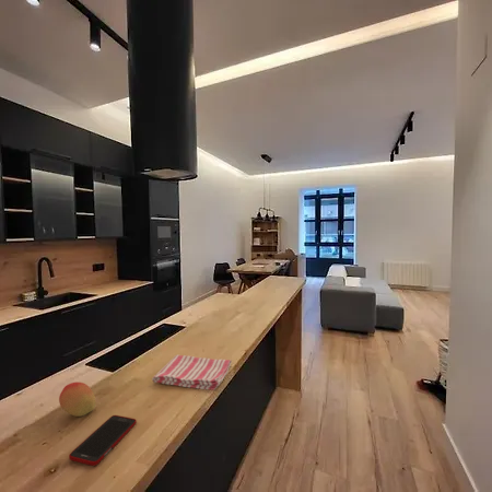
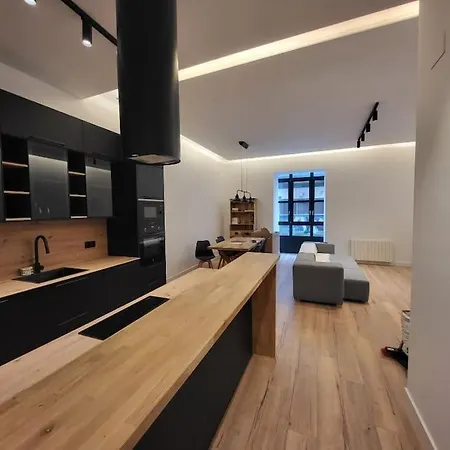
- fruit [58,380,96,418]
- dish towel [151,354,233,391]
- cell phone [68,414,138,467]
